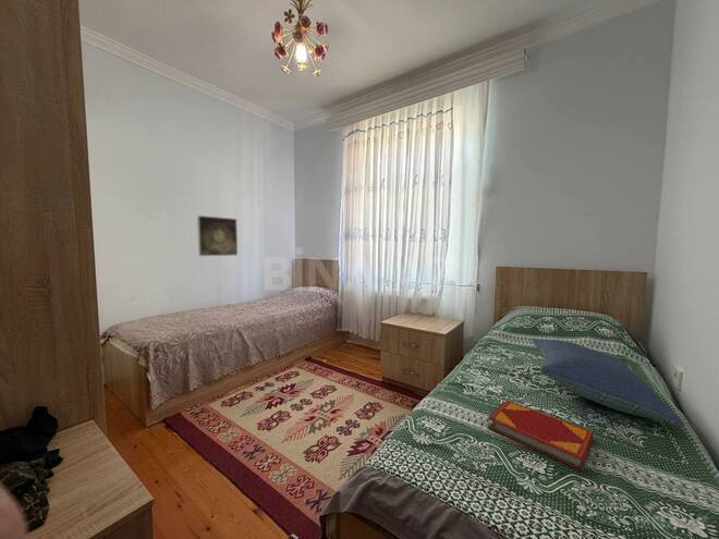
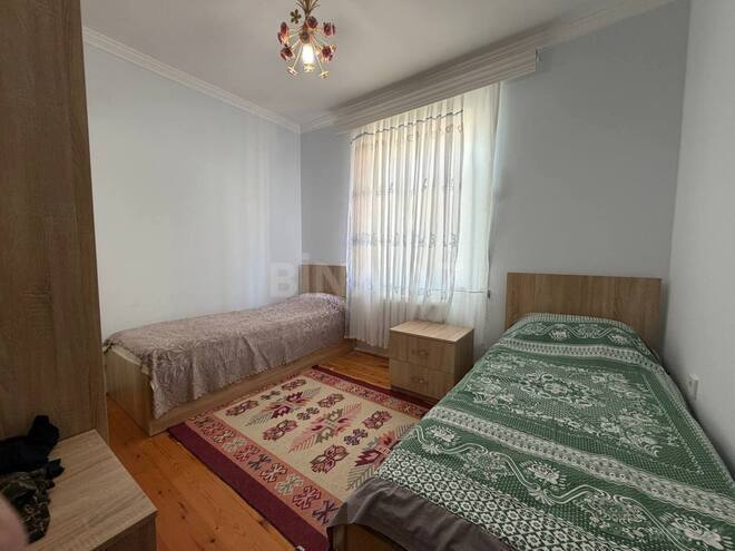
- pillow [531,338,686,428]
- hardback book [487,399,595,473]
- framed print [196,215,239,257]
